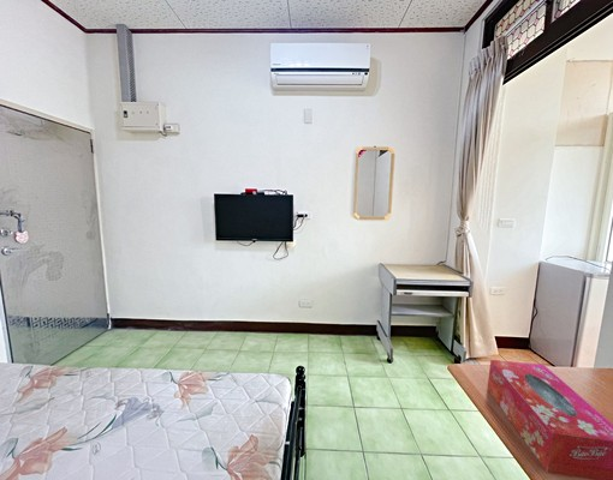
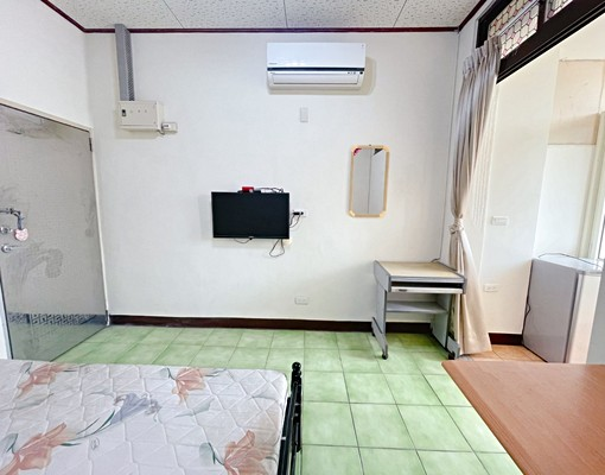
- tissue box [487,359,613,480]
